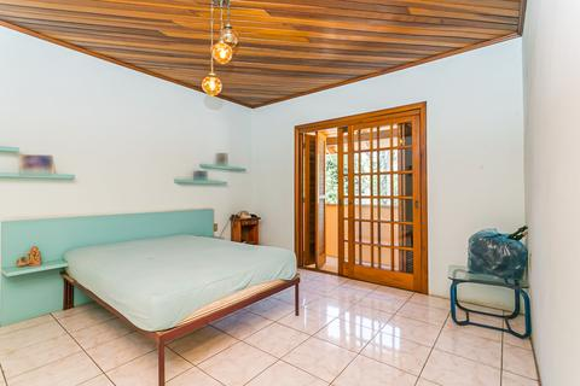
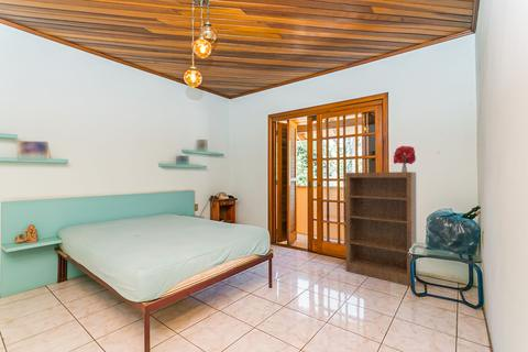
+ bookshelf [344,170,418,287]
+ bouquet [393,145,417,173]
